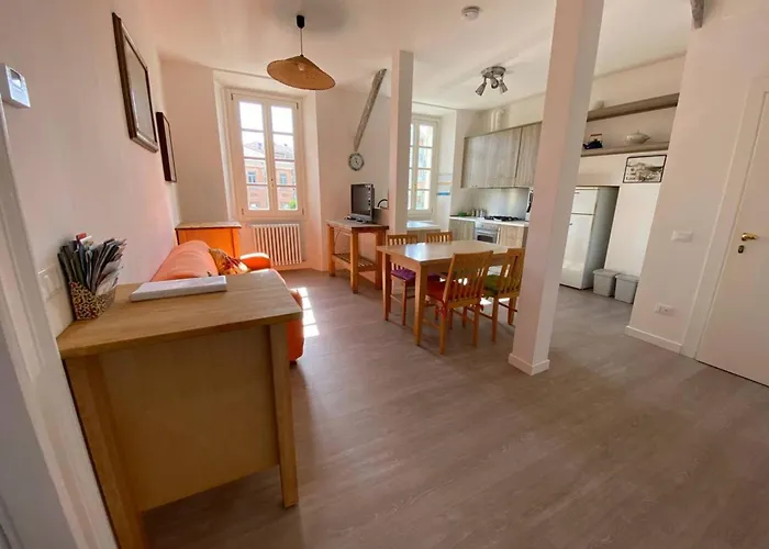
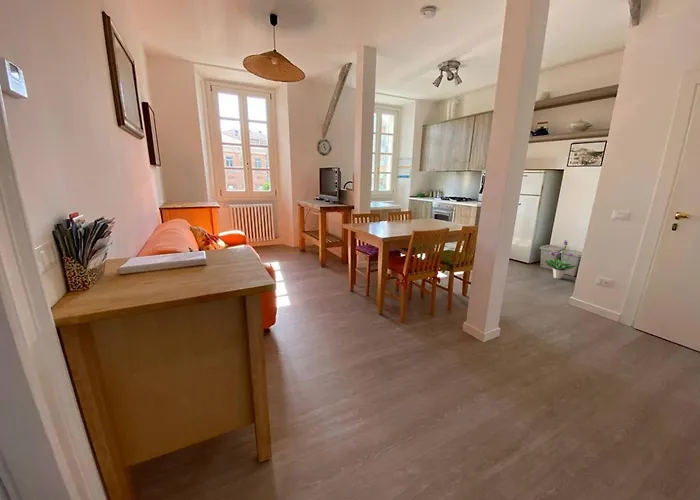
+ potted plant [544,239,577,280]
